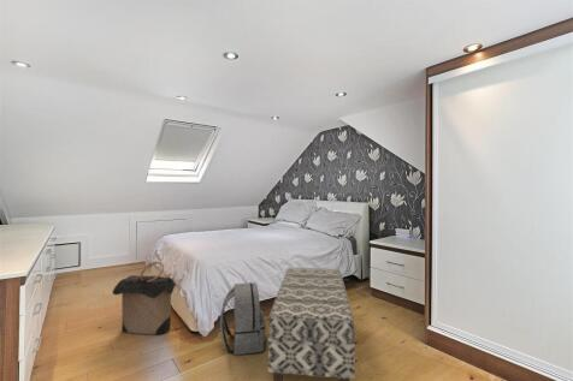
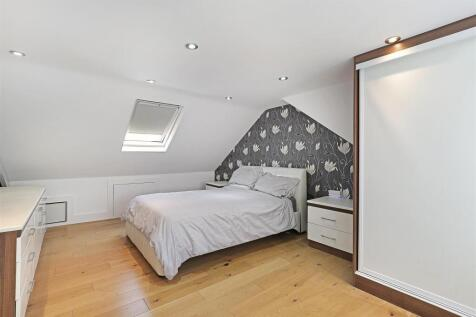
- laundry hamper [112,261,178,335]
- bench [267,267,356,381]
- backpack [219,281,266,356]
